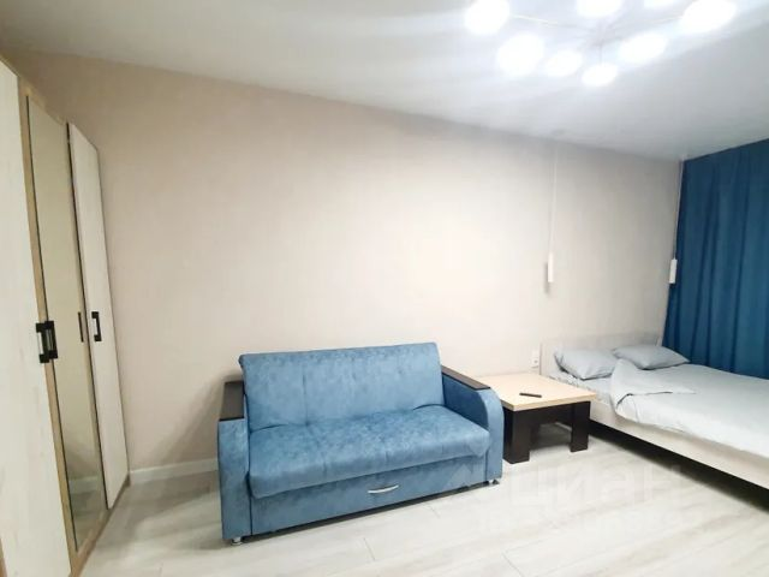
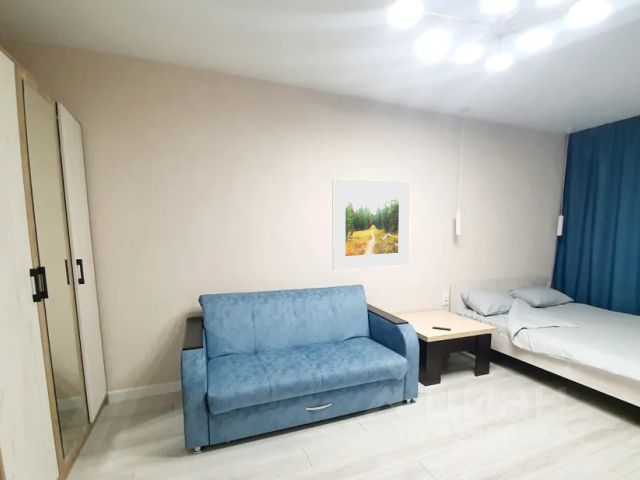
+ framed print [331,178,411,271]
